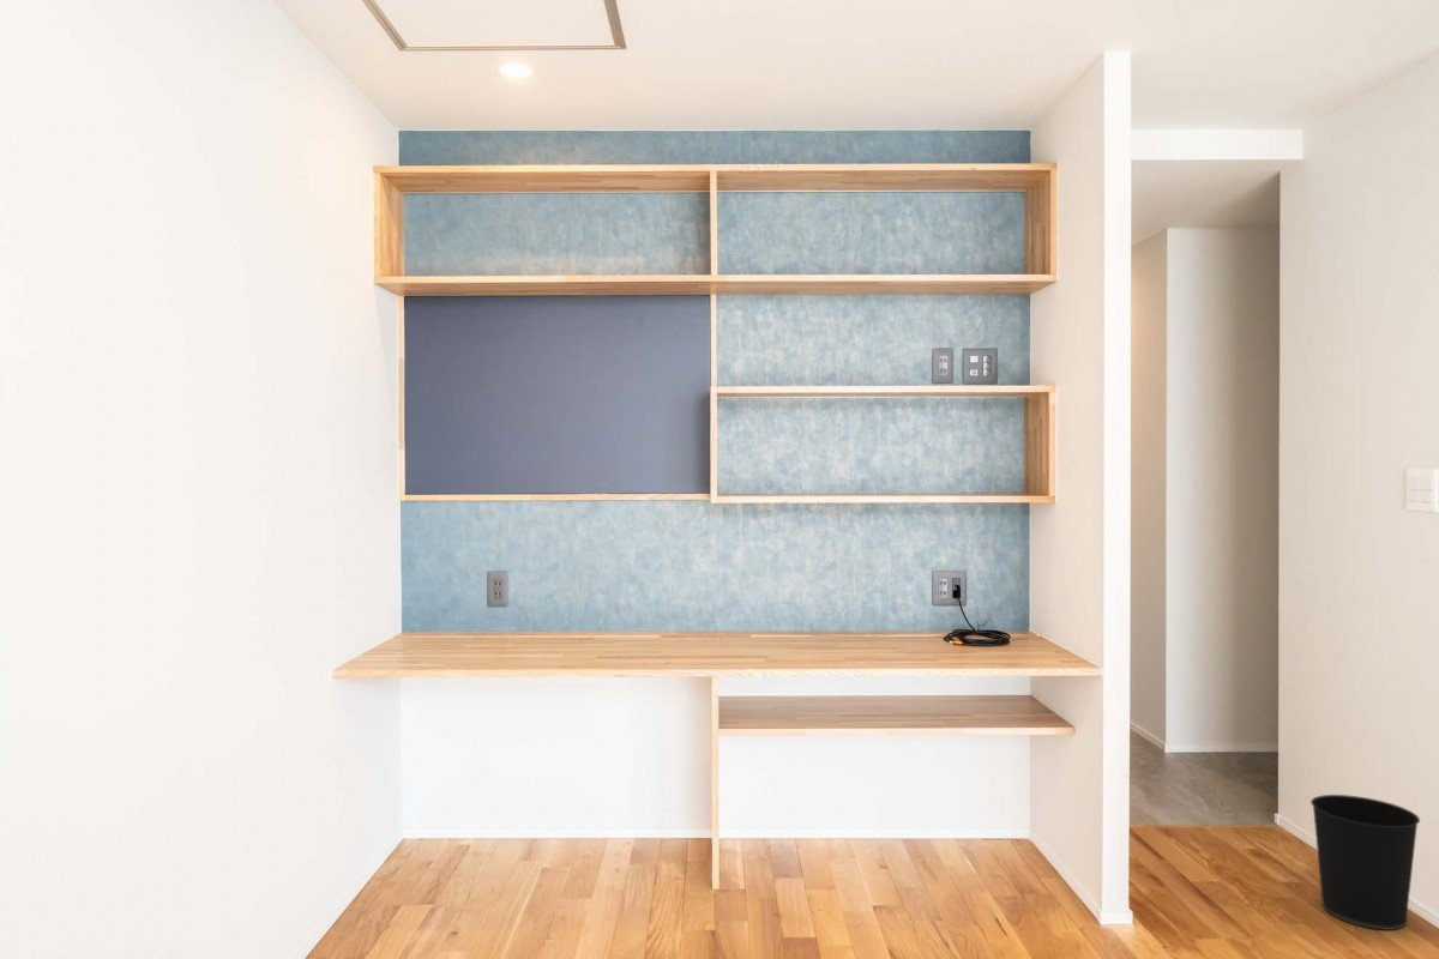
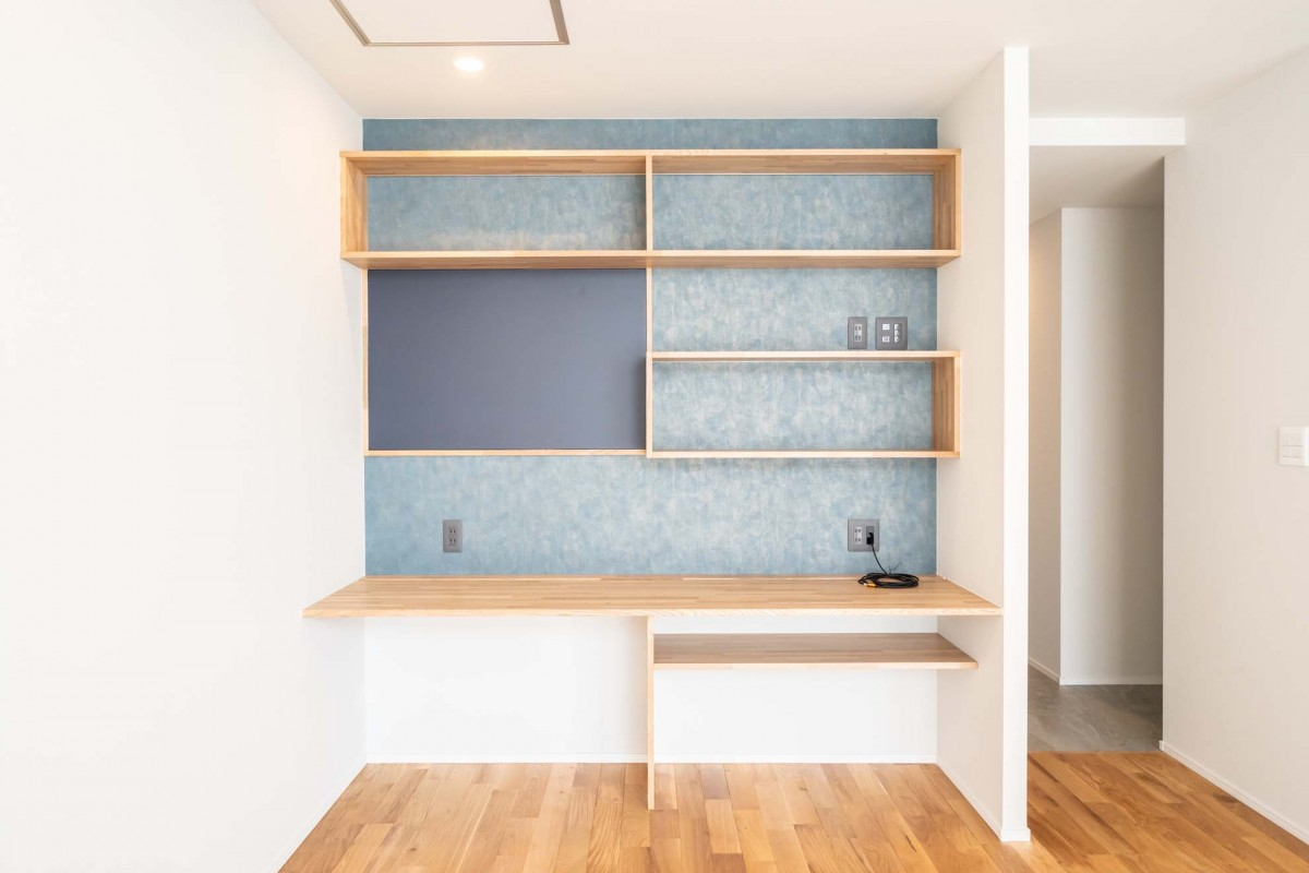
- wastebasket [1309,794,1421,931]
